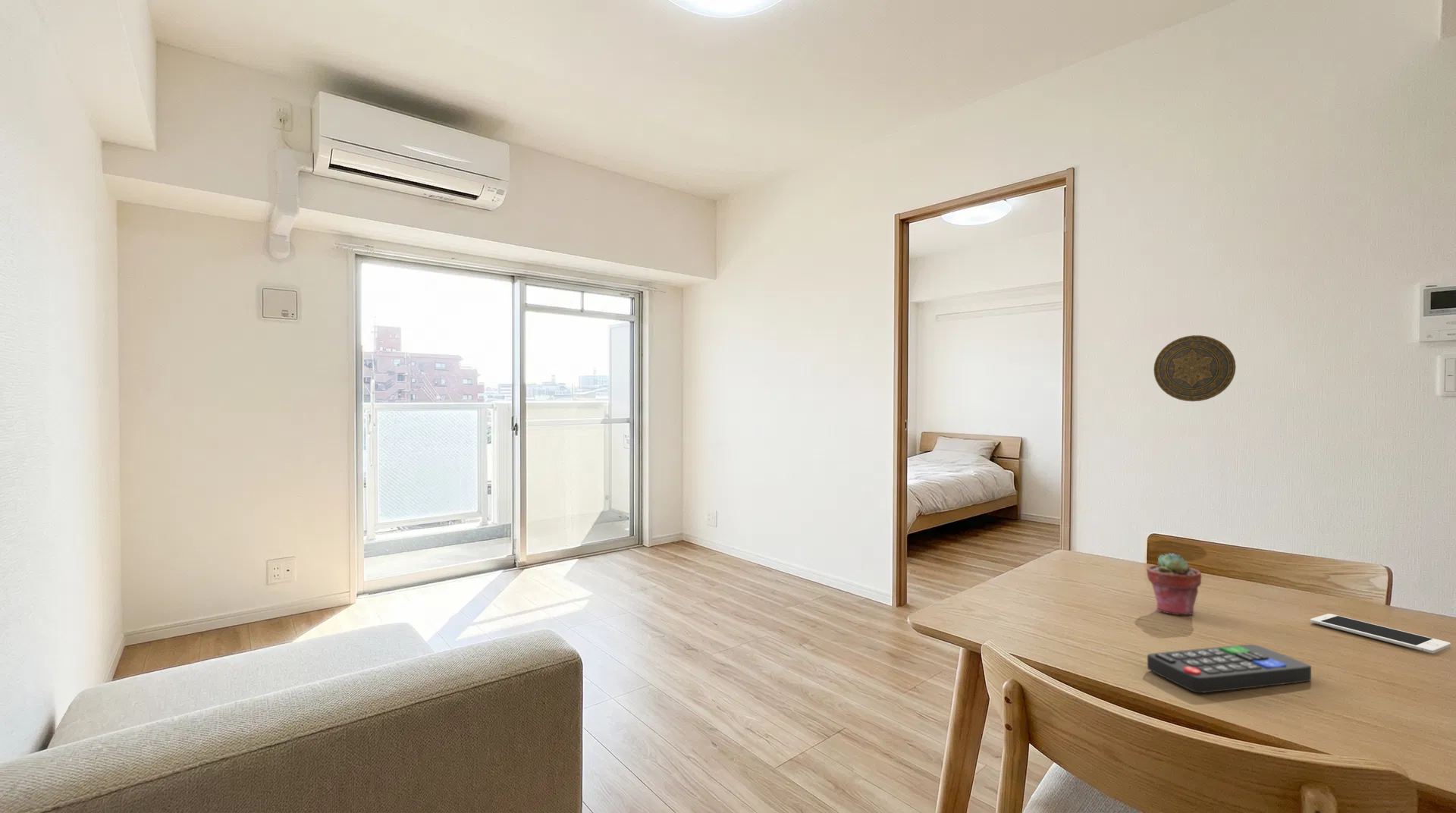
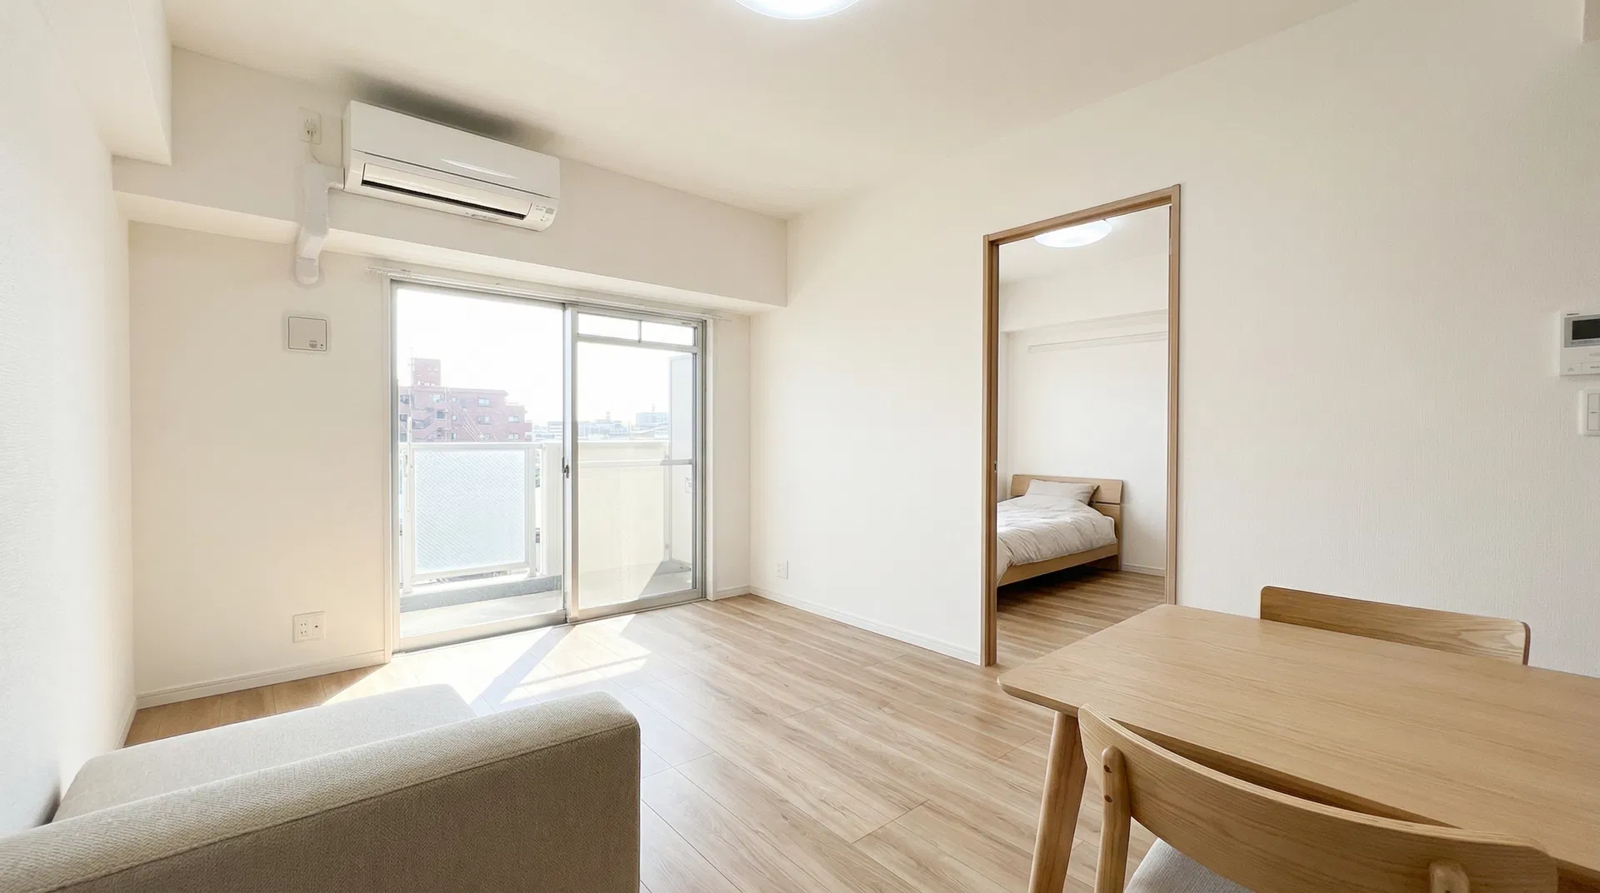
- decorative plate [1153,334,1237,402]
- cell phone [1310,613,1451,654]
- remote control [1147,644,1312,694]
- potted succulent [1146,552,1203,616]
